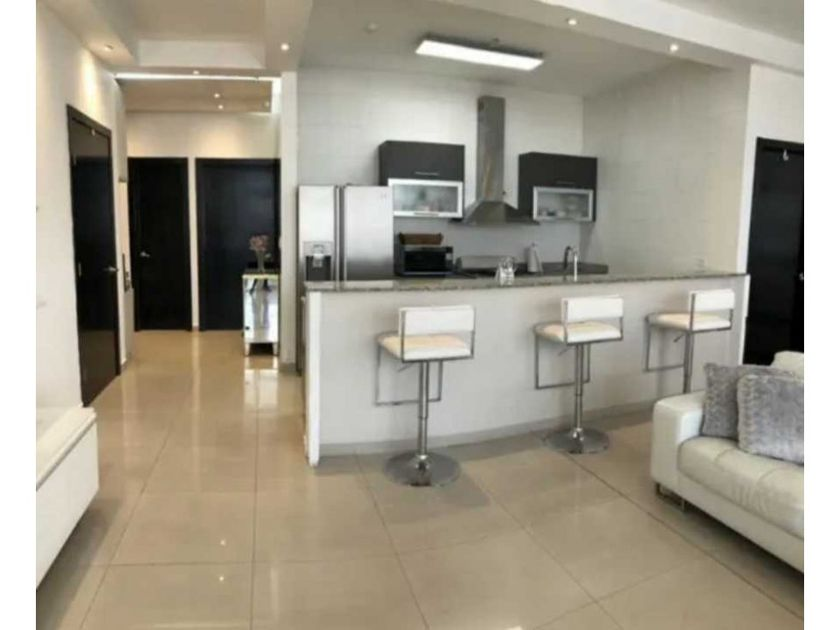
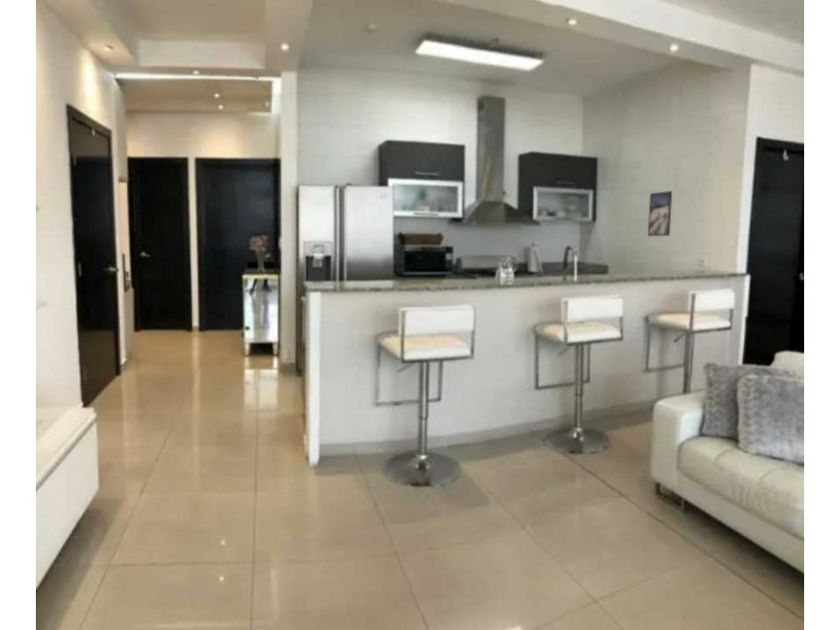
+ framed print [647,190,673,237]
